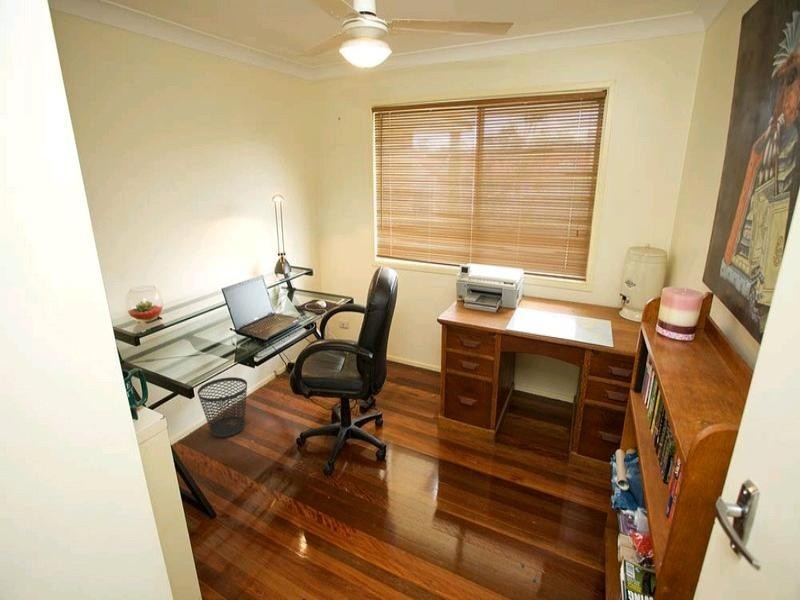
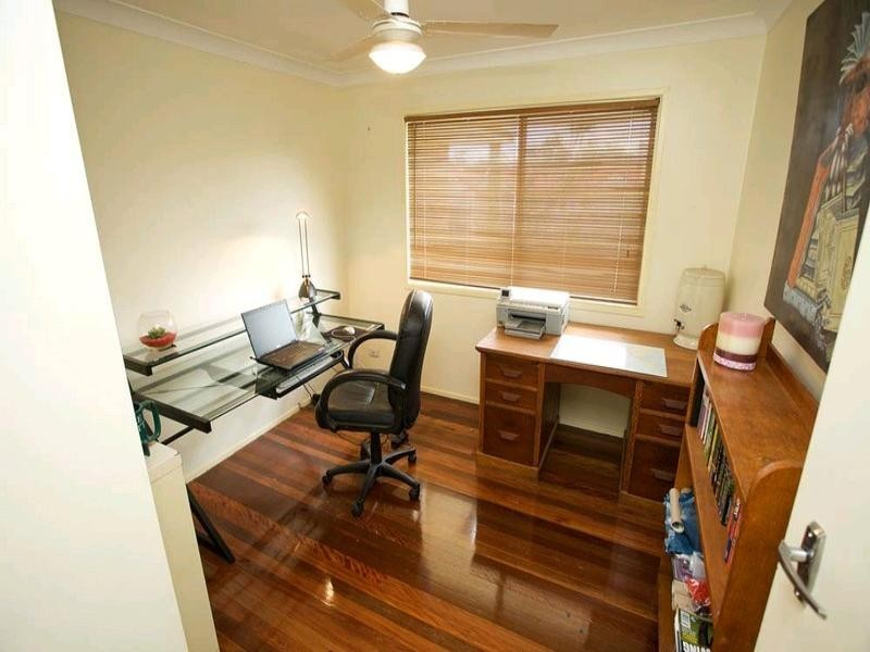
- wastebasket [196,376,248,438]
